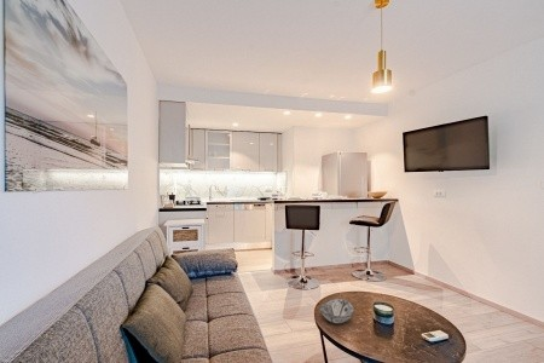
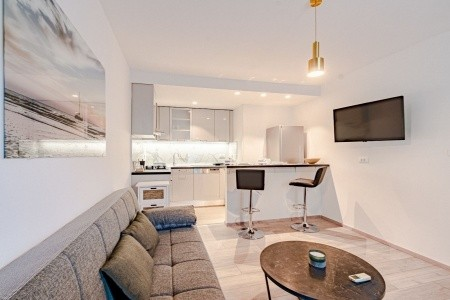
- decorative bowl [318,298,355,324]
